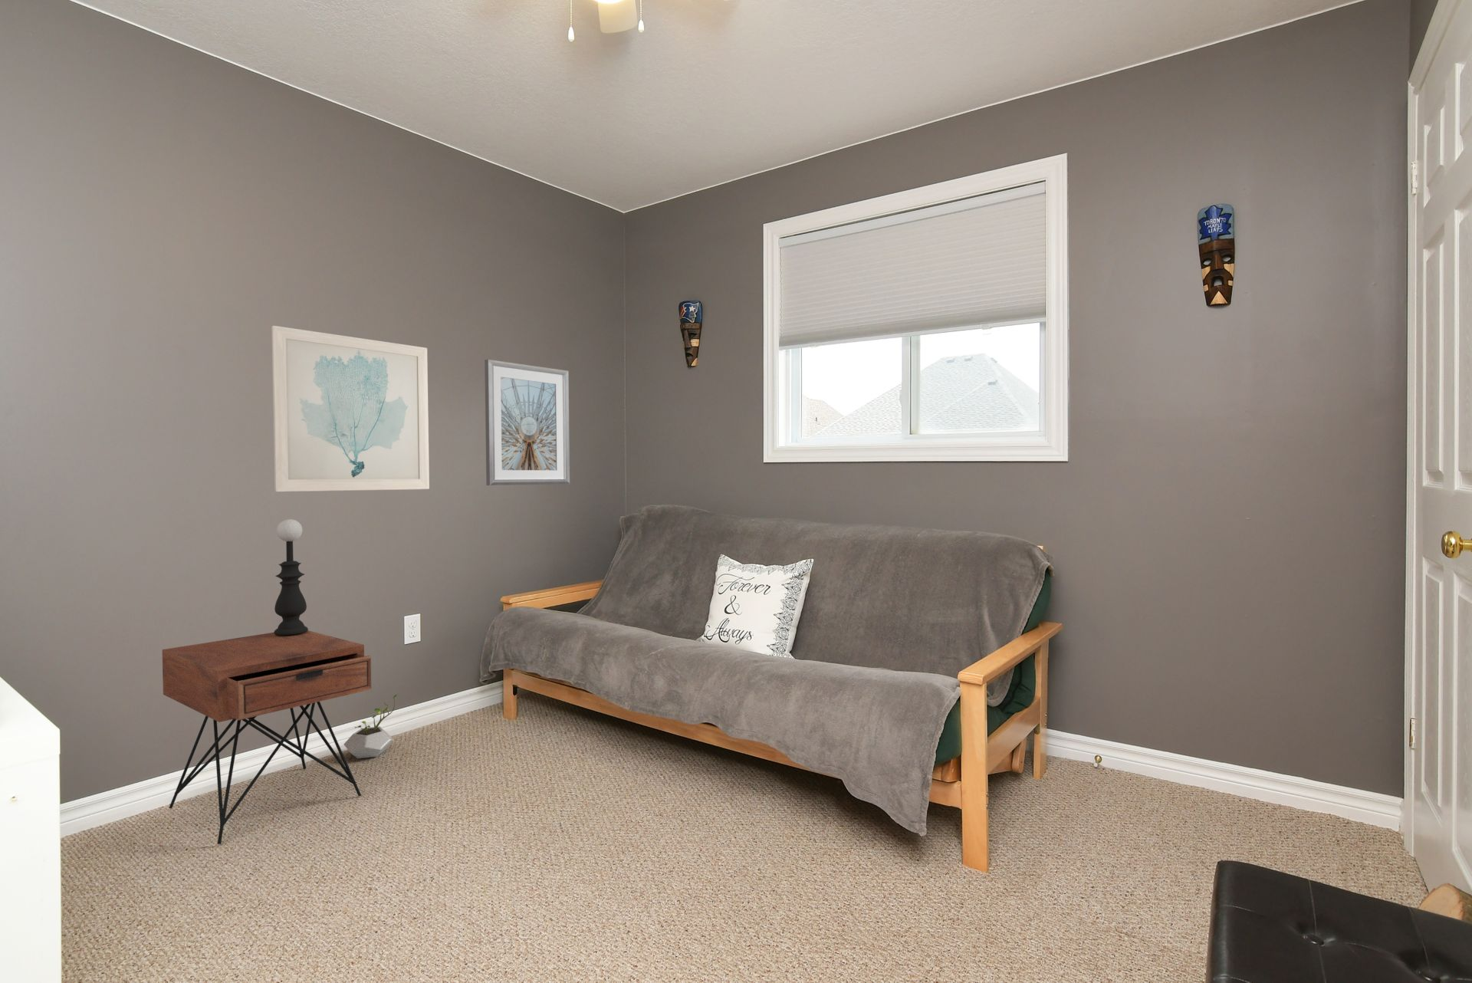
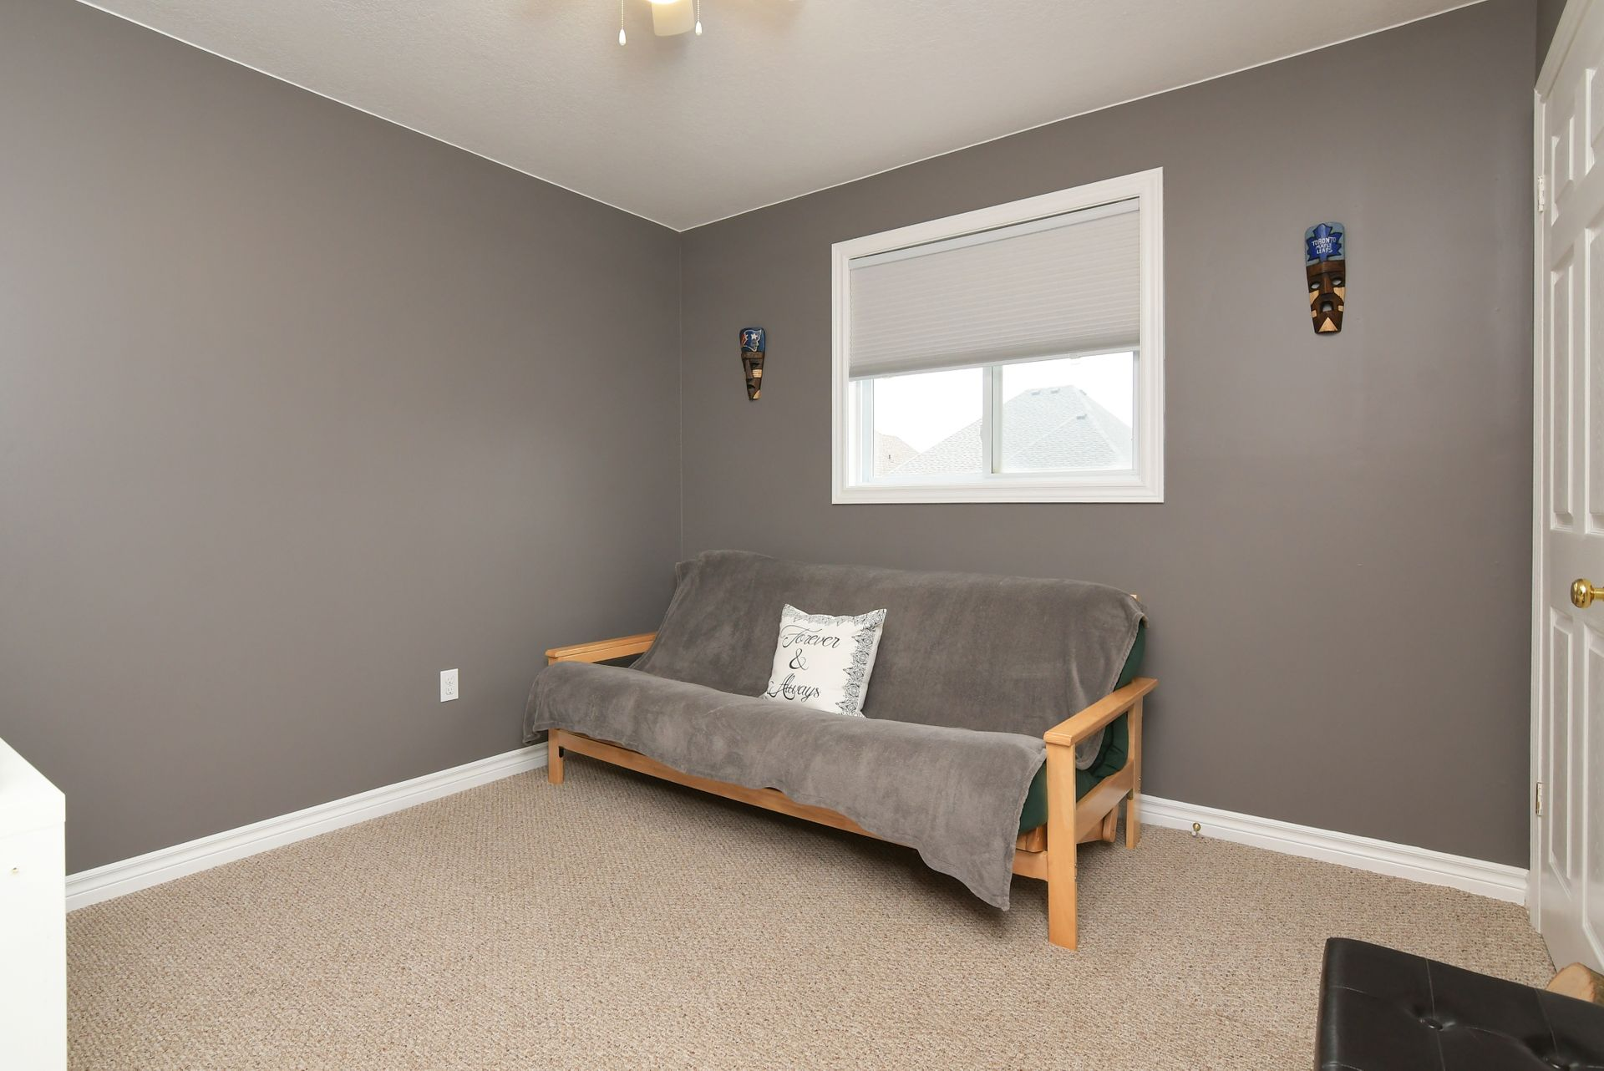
- picture frame [484,359,570,486]
- table lamp [273,518,309,635]
- planter [343,694,398,759]
- nightstand [161,631,372,845]
- wall art [271,325,430,493]
